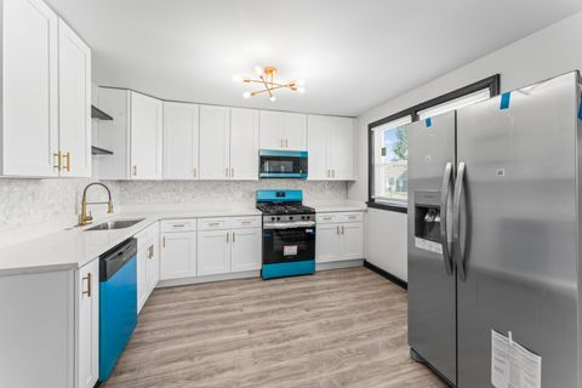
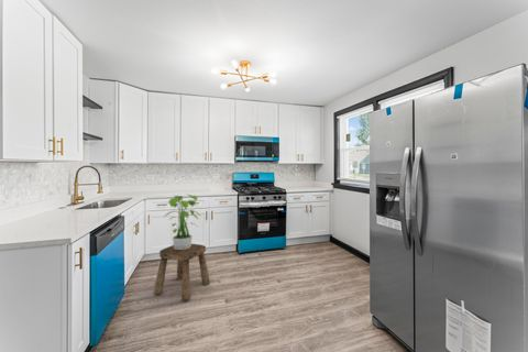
+ stool [153,243,211,301]
+ potted plant [164,194,202,250]
